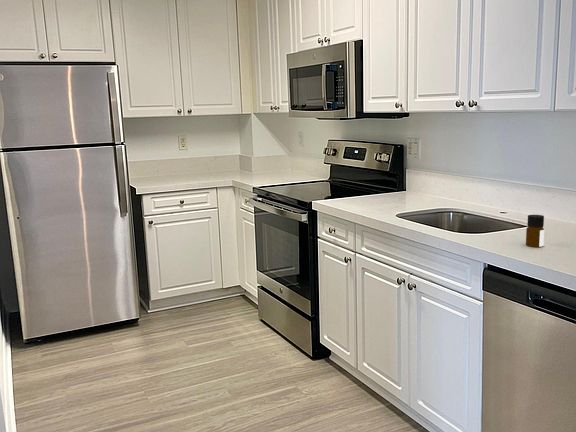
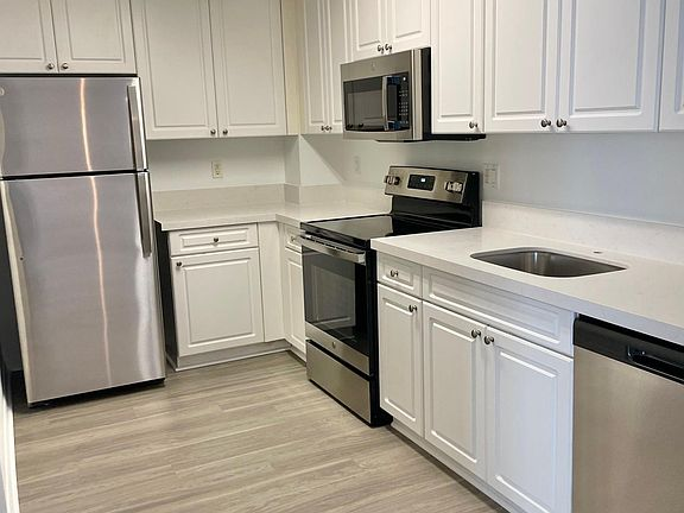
- bottle [525,214,545,248]
